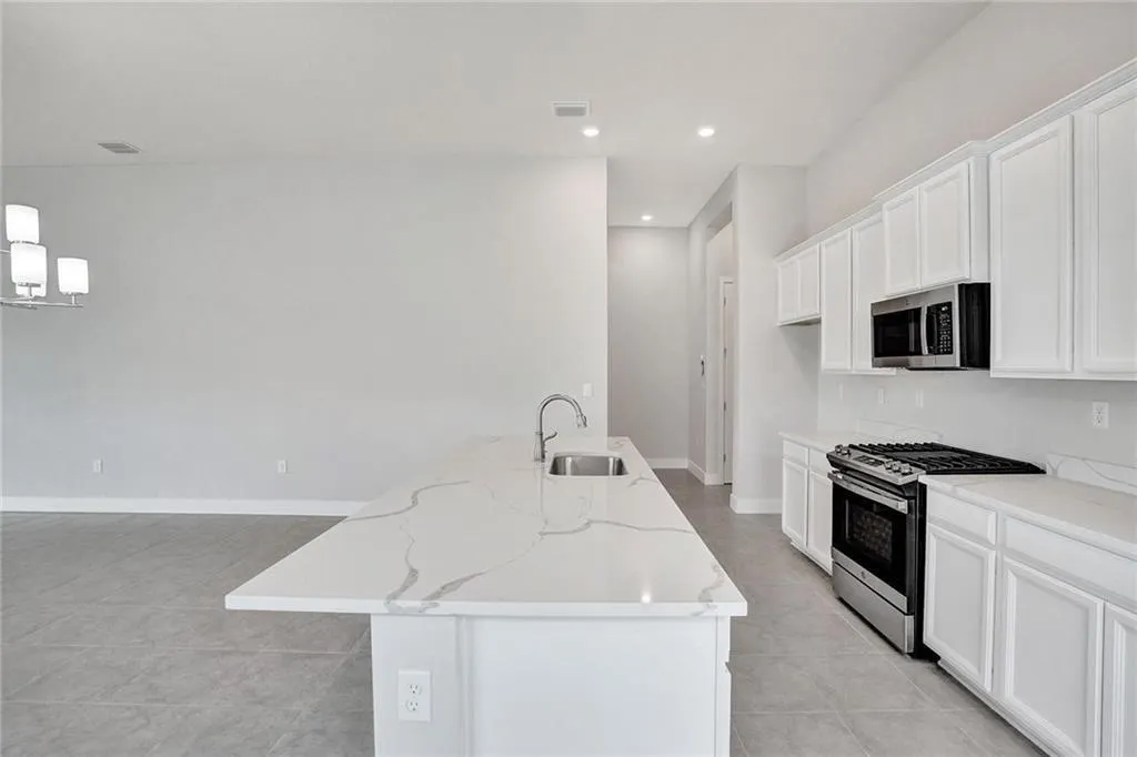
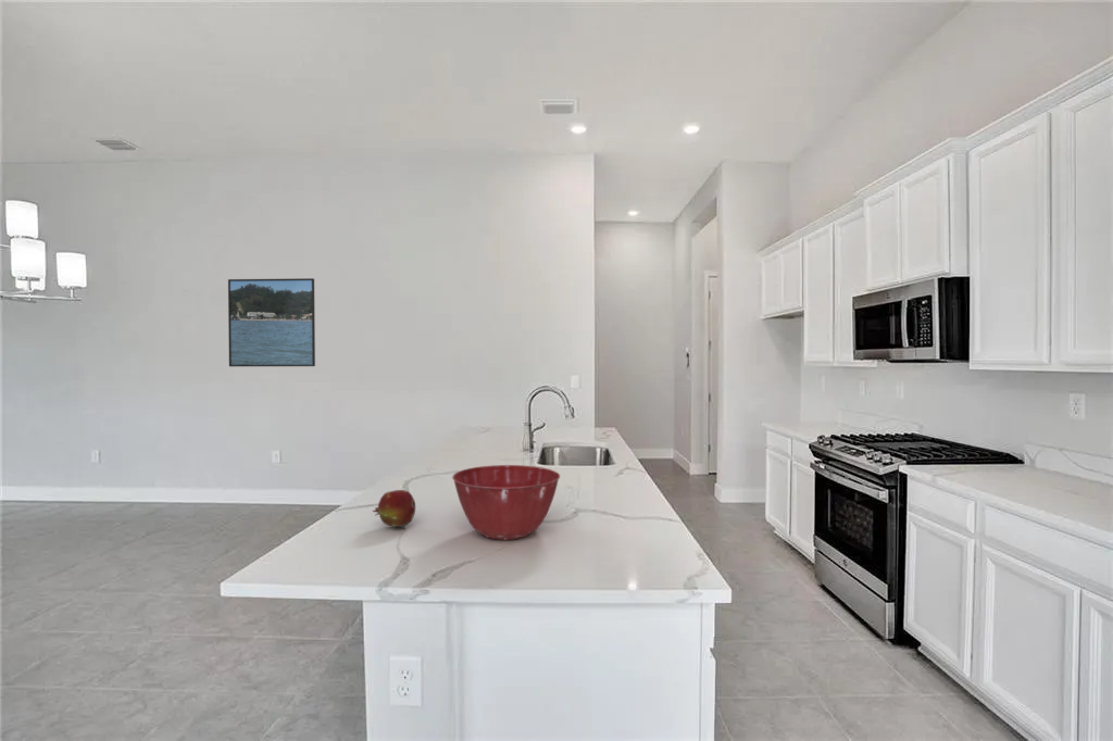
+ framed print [227,277,316,367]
+ fruit [372,489,416,528]
+ mixing bowl [451,464,561,541]
